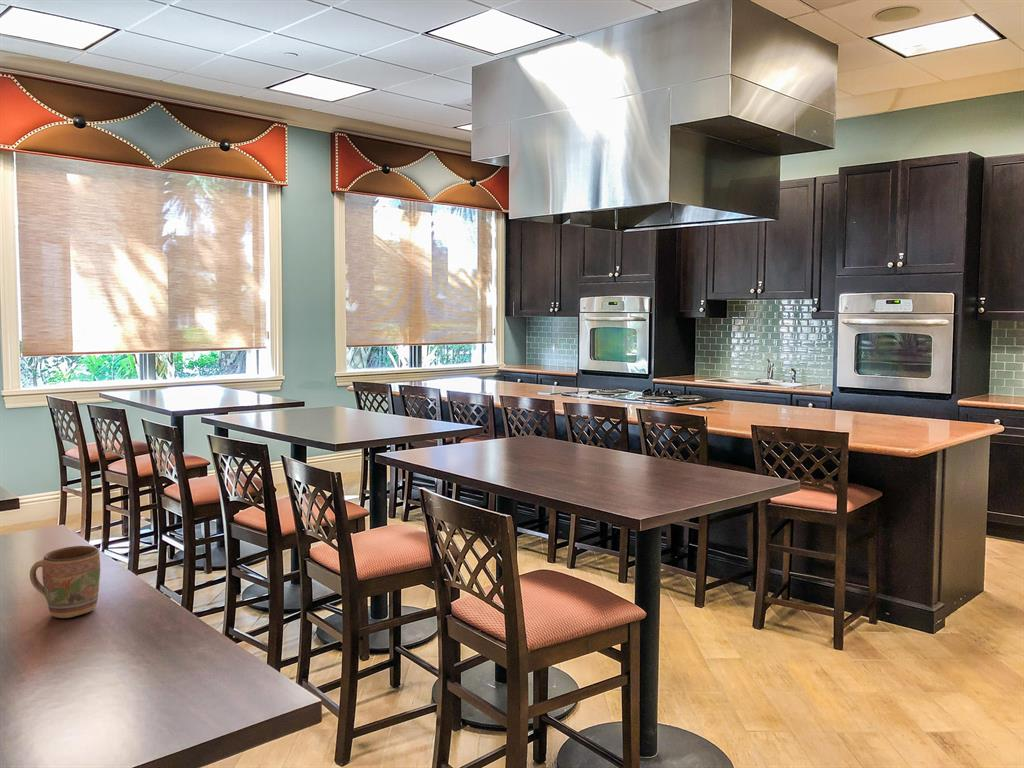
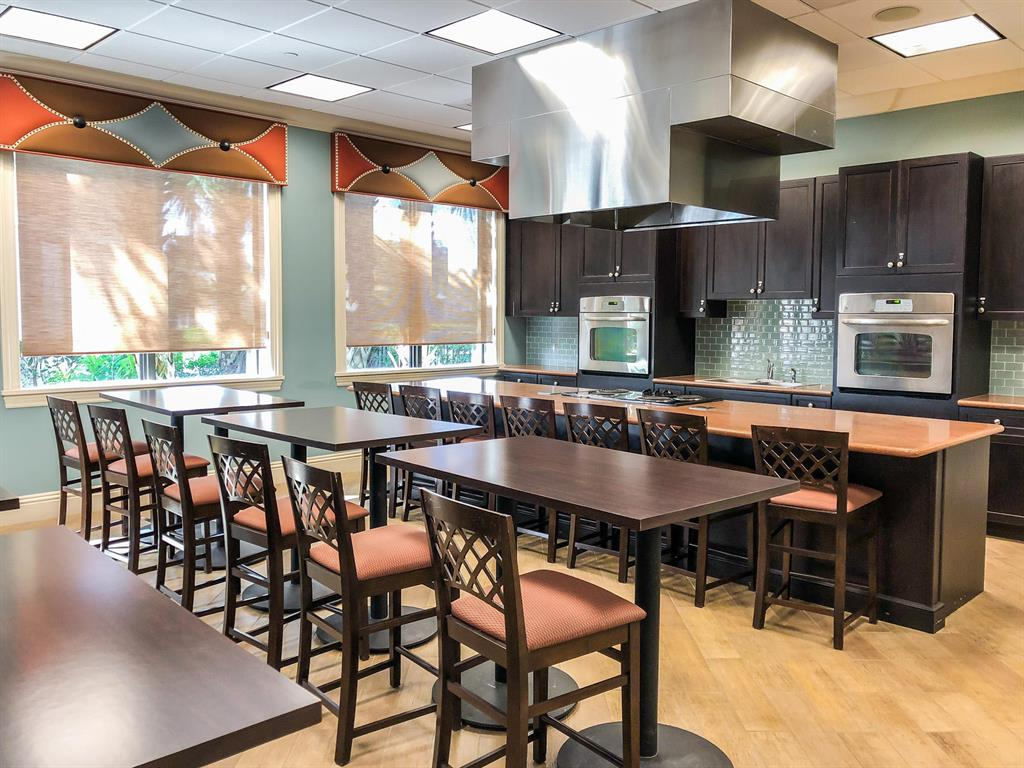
- mug [29,545,101,619]
